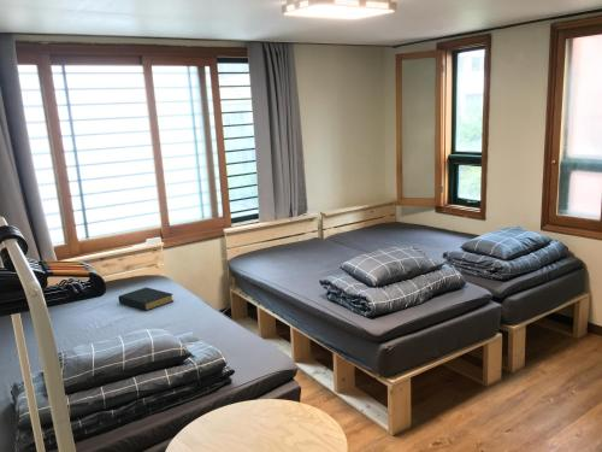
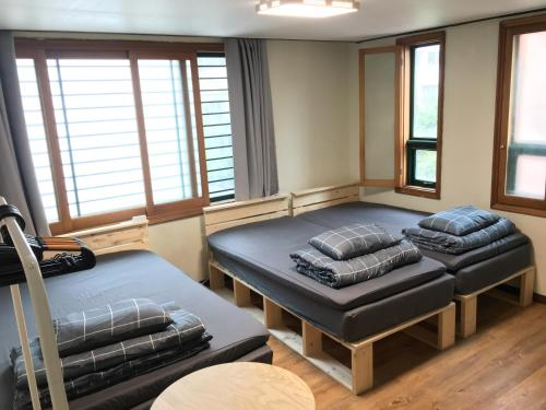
- hardback book [117,286,175,312]
